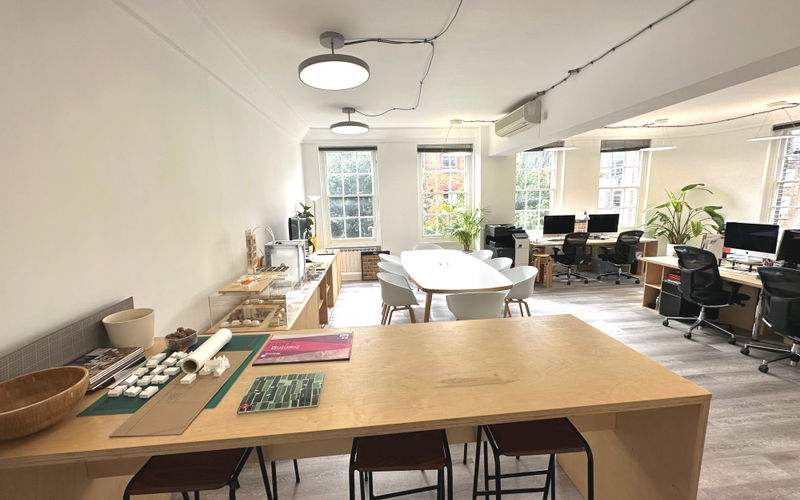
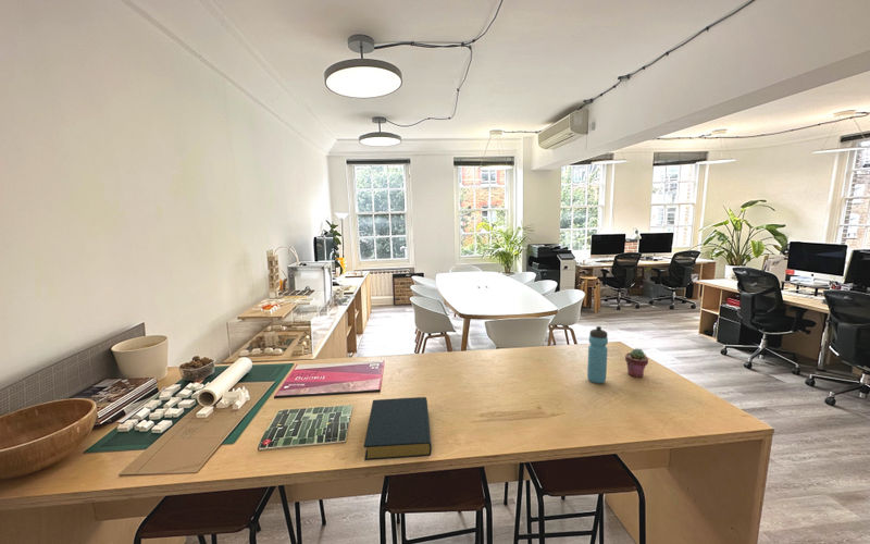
+ potted succulent [624,348,649,378]
+ water bottle [586,325,609,384]
+ hardback book [362,396,433,461]
